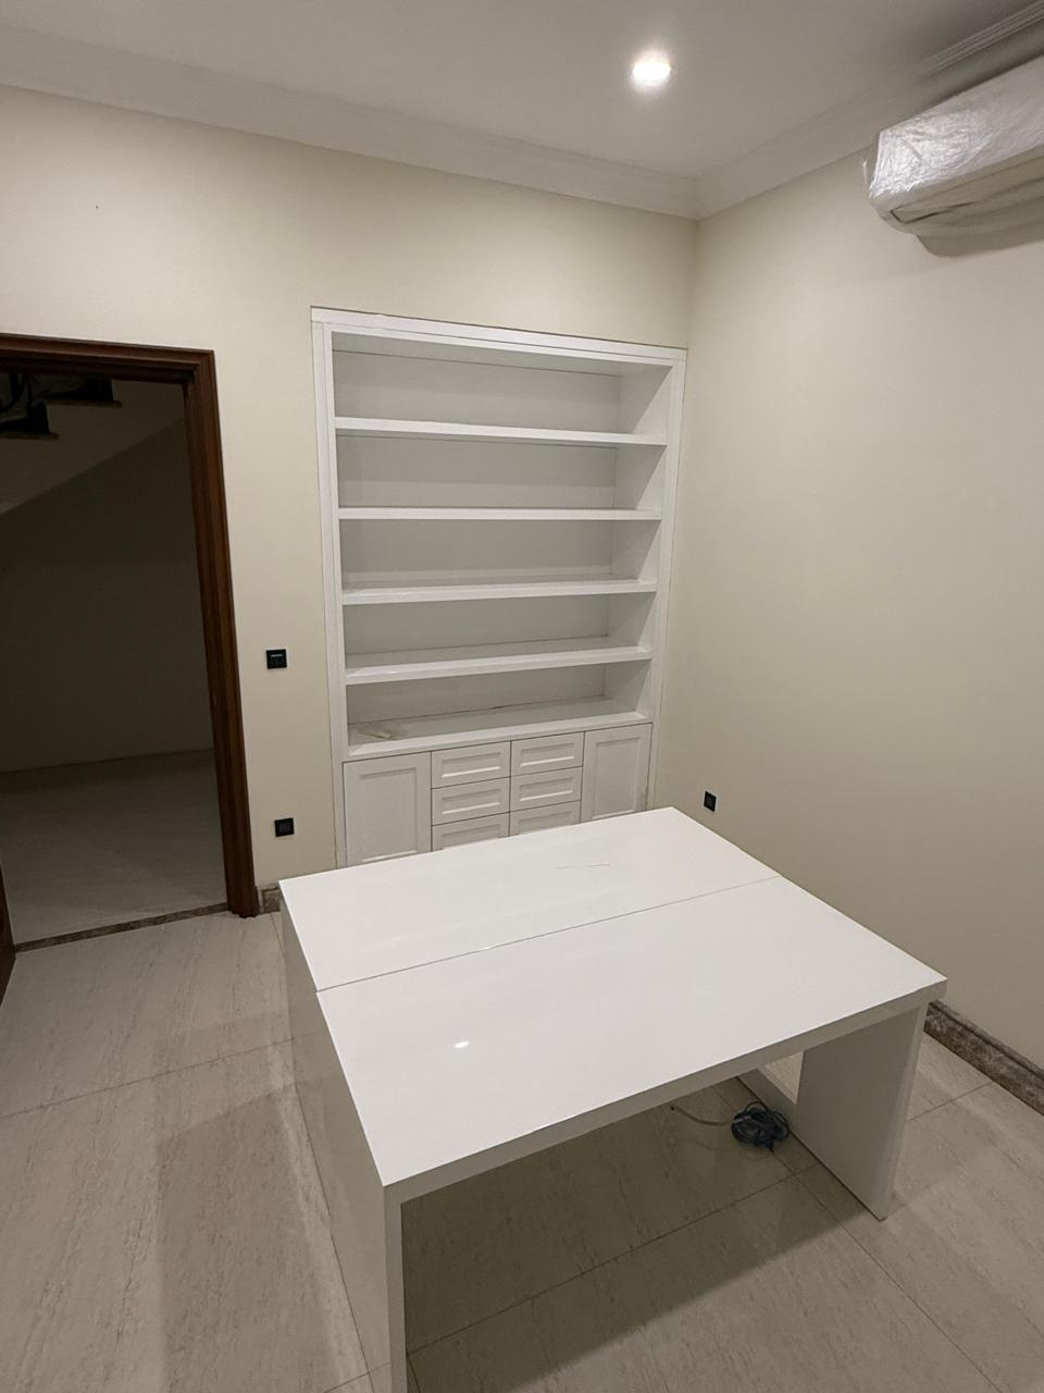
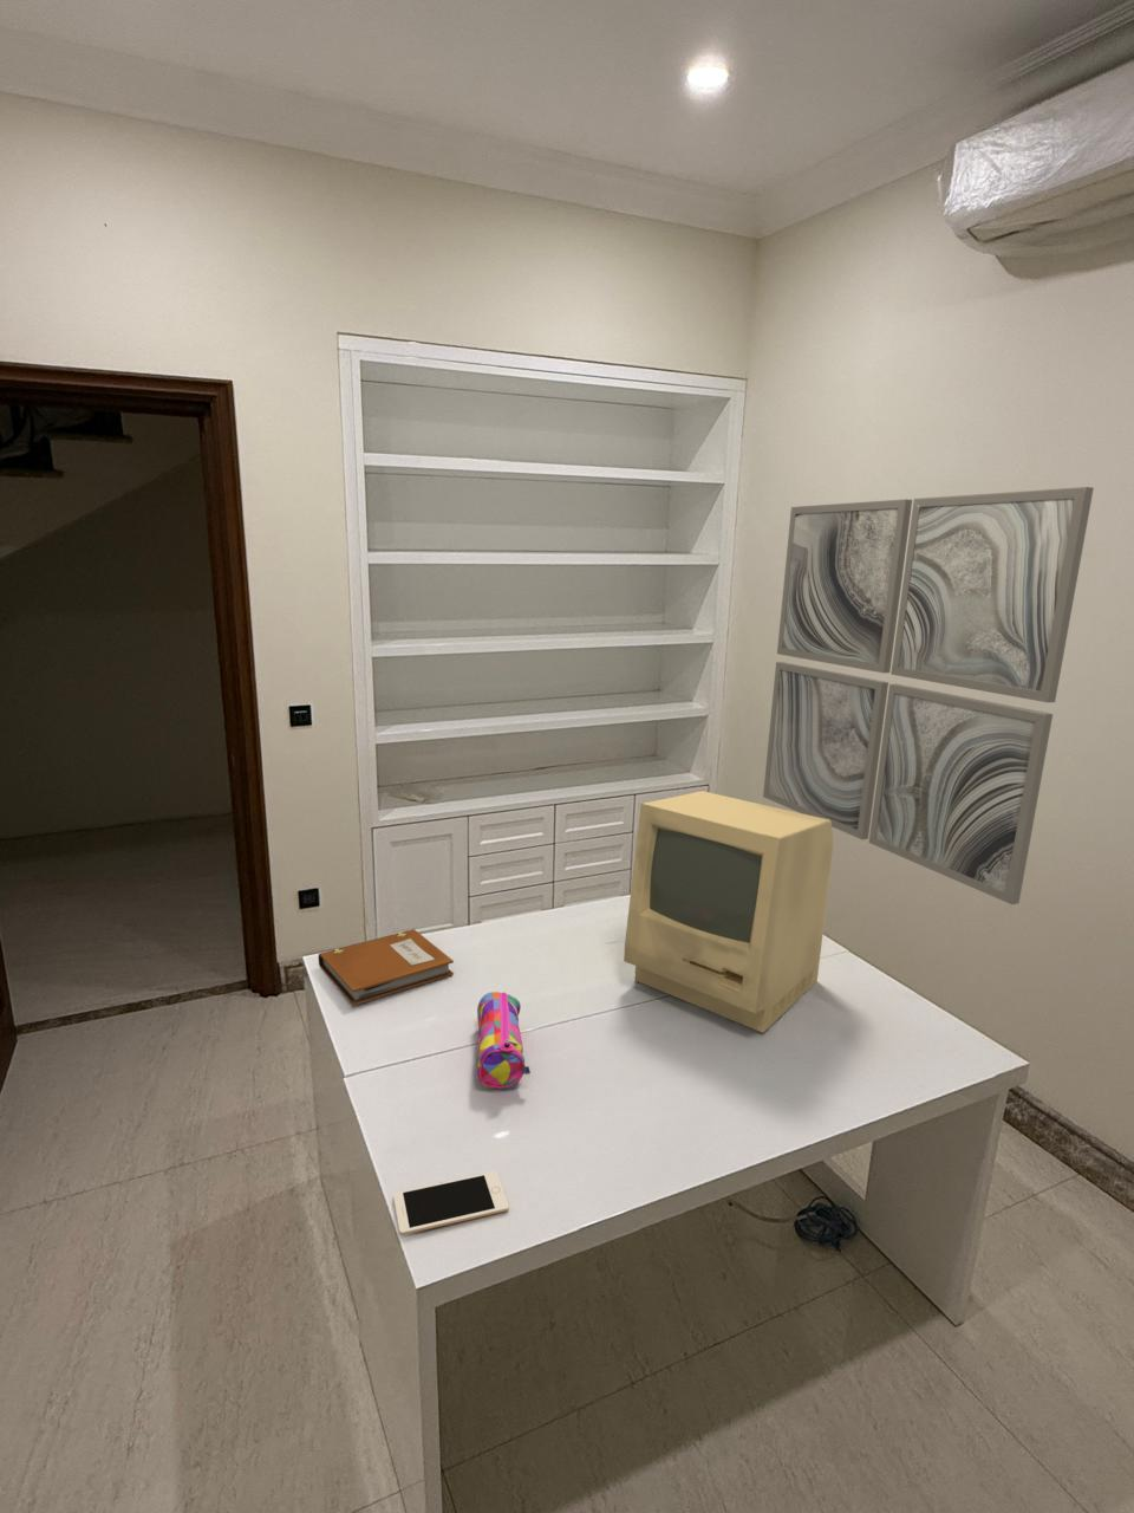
+ pencil case [476,990,531,1090]
+ notebook [318,928,455,1005]
+ wall art [762,486,1095,905]
+ cell phone [392,1170,510,1237]
+ computer monitor [623,790,835,1034]
